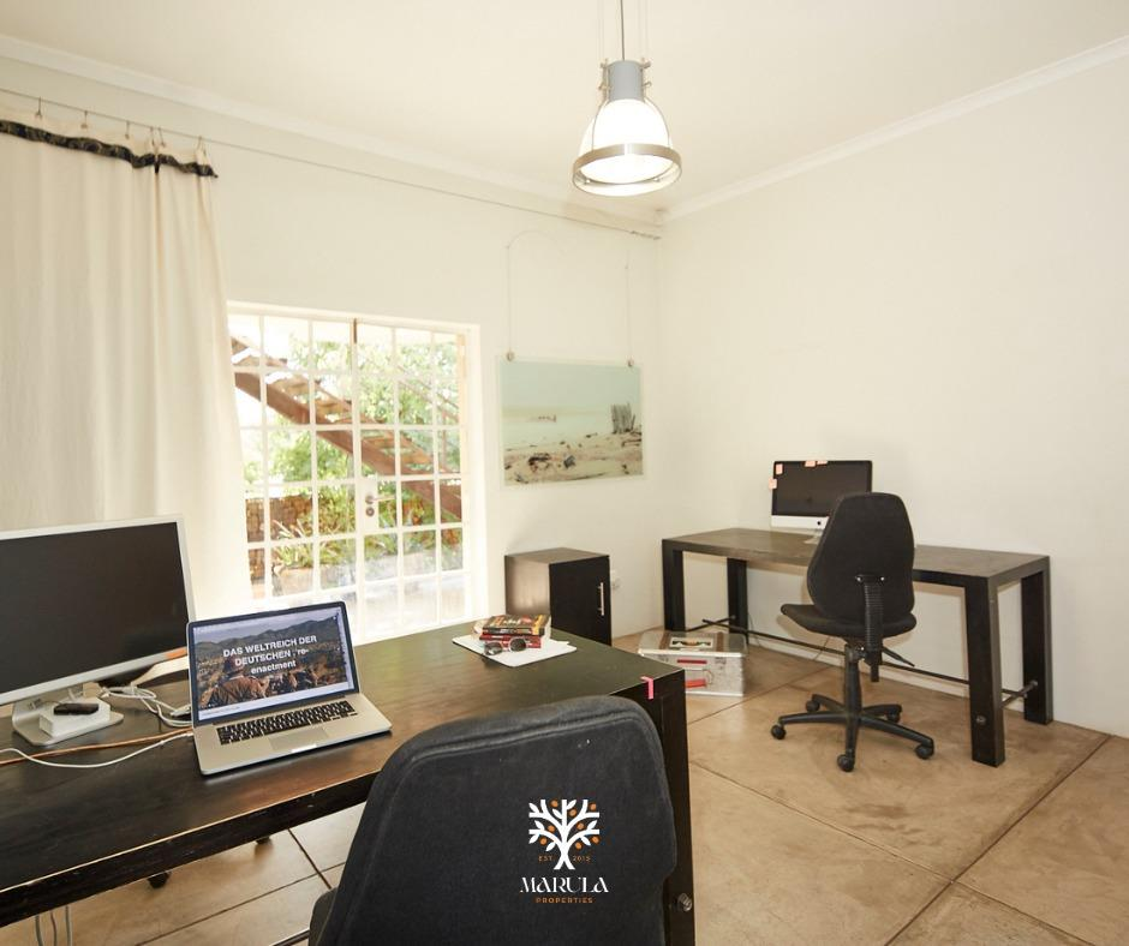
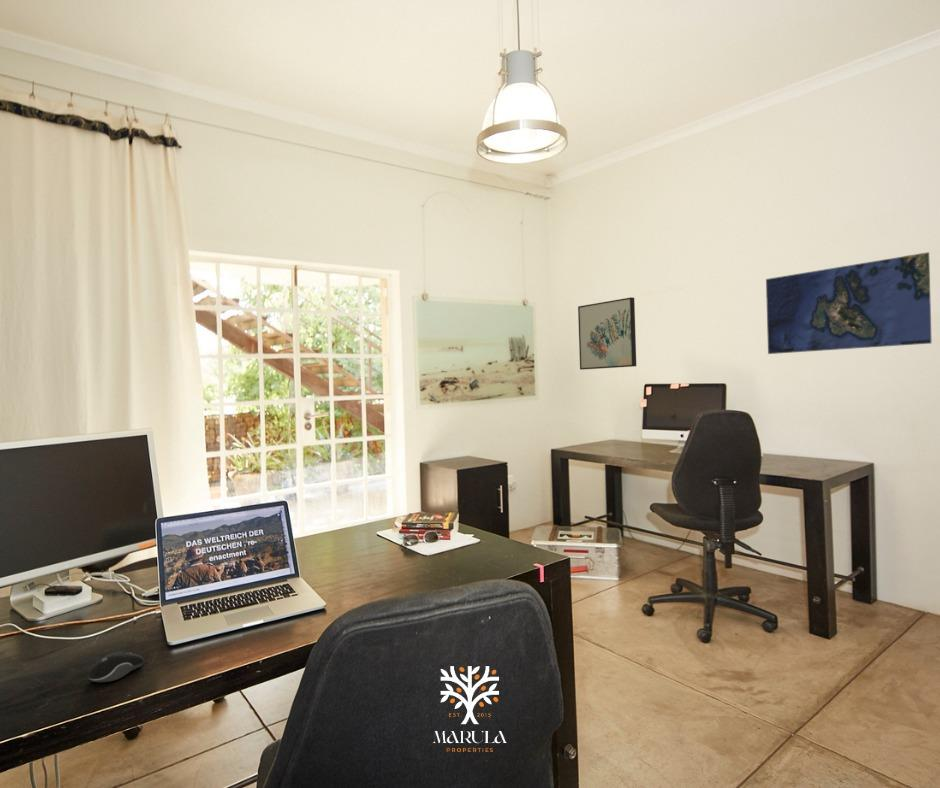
+ map [765,251,933,355]
+ wall art [577,296,637,371]
+ computer mouse [87,651,145,683]
